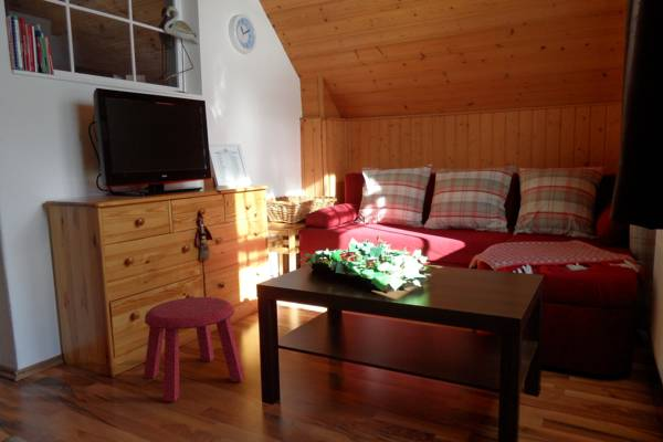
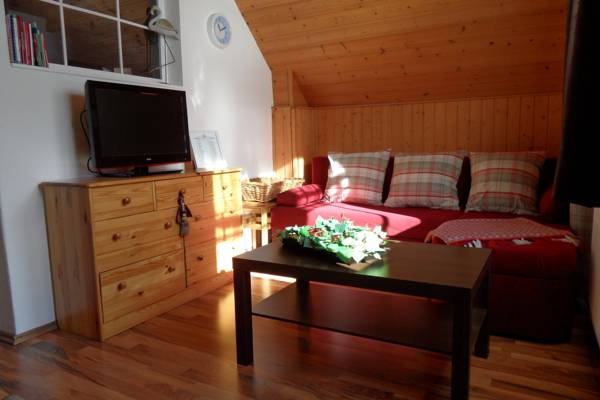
- stool [143,296,245,402]
